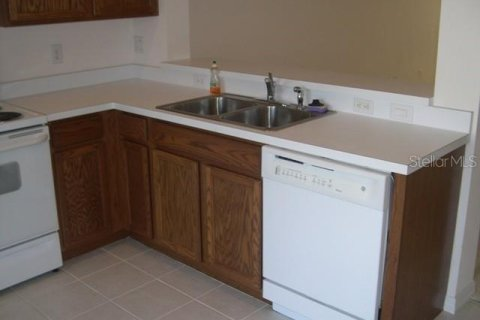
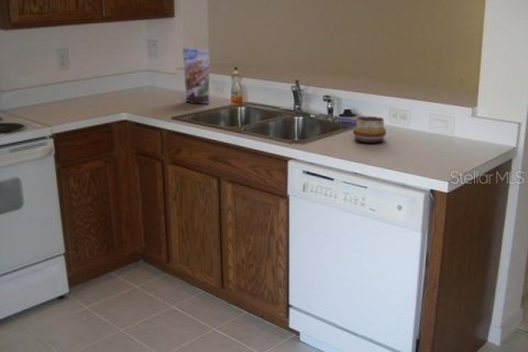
+ granola pouch [182,47,210,105]
+ decorative bowl [352,116,387,143]
